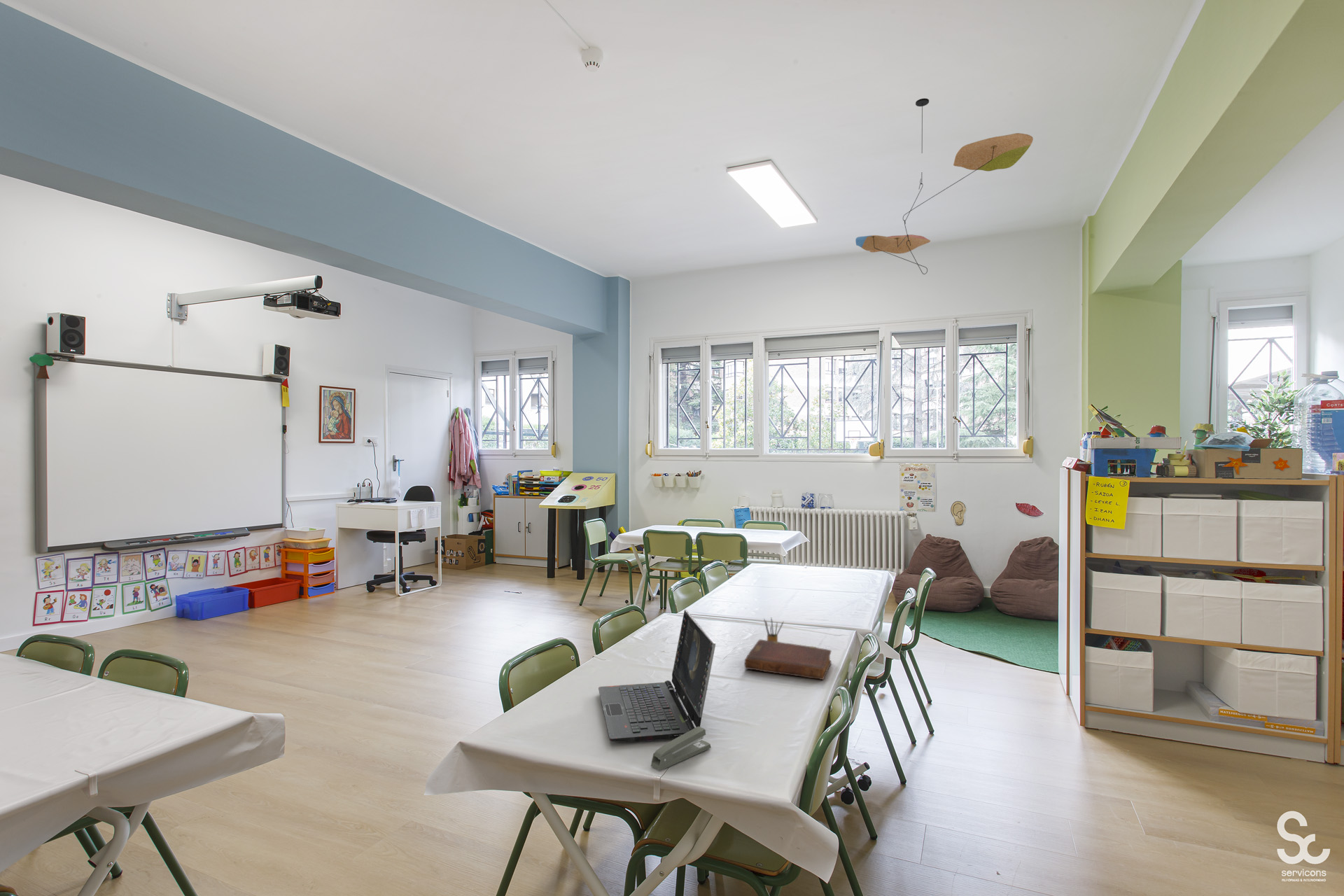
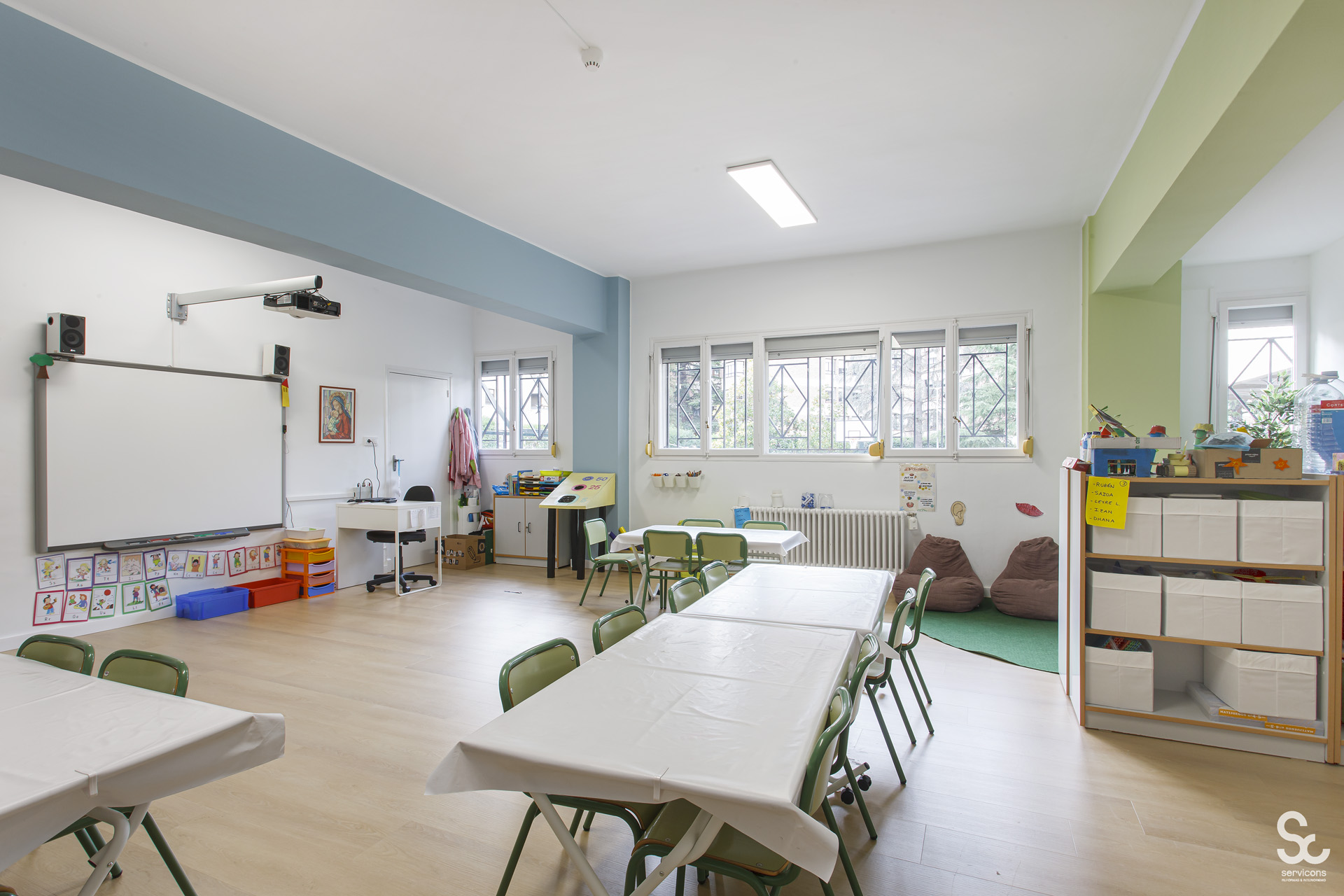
- diary [744,639,832,680]
- laptop computer [598,609,716,743]
- stapler [650,727,712,771]
- ceiling mobile [855,98,1034,275]
- pencil box [763,617,784,641]
